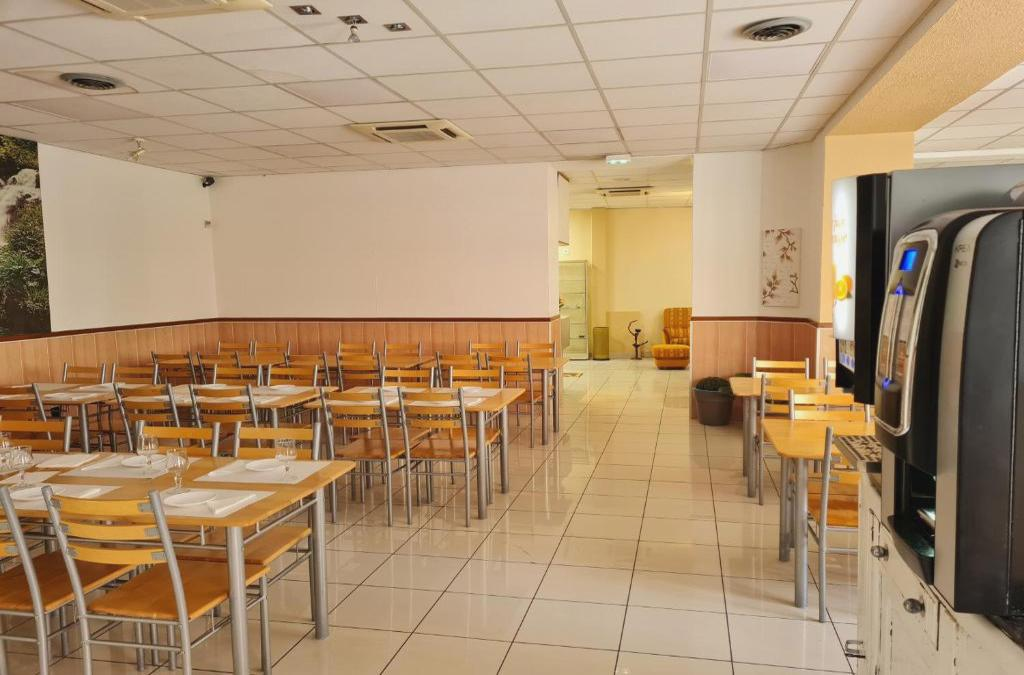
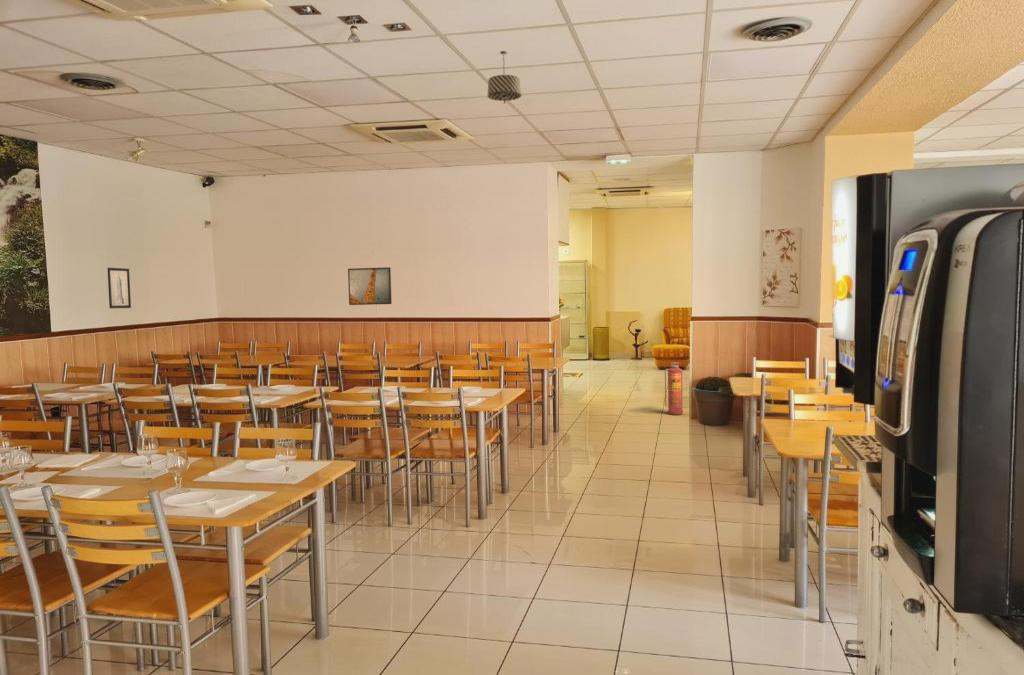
+ pendant light [487,50,523,105]
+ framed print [347,266,393,306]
+ fire extinguisher [664,362,684,416]
+ wall art [107,267,132,309]
